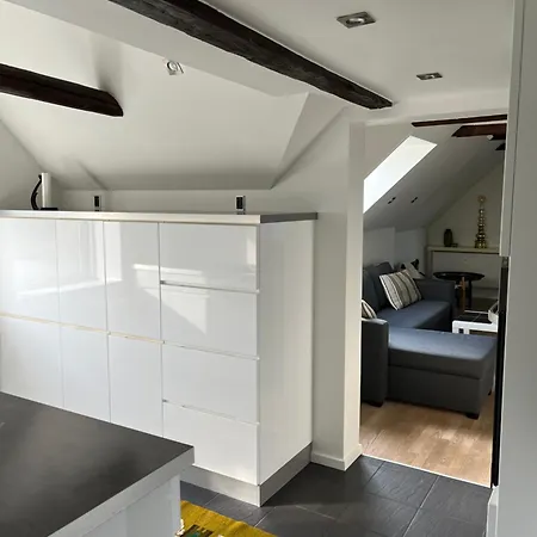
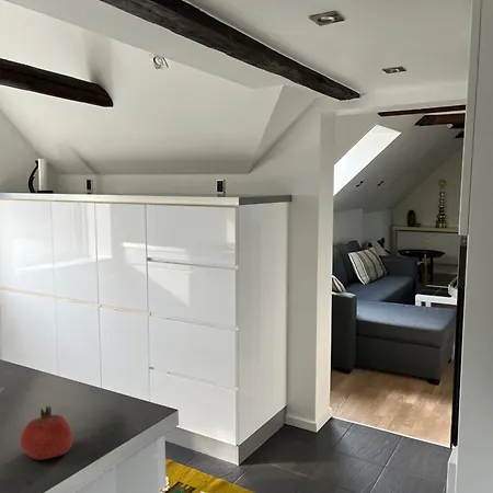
+ fruit [20,405,73,461]
